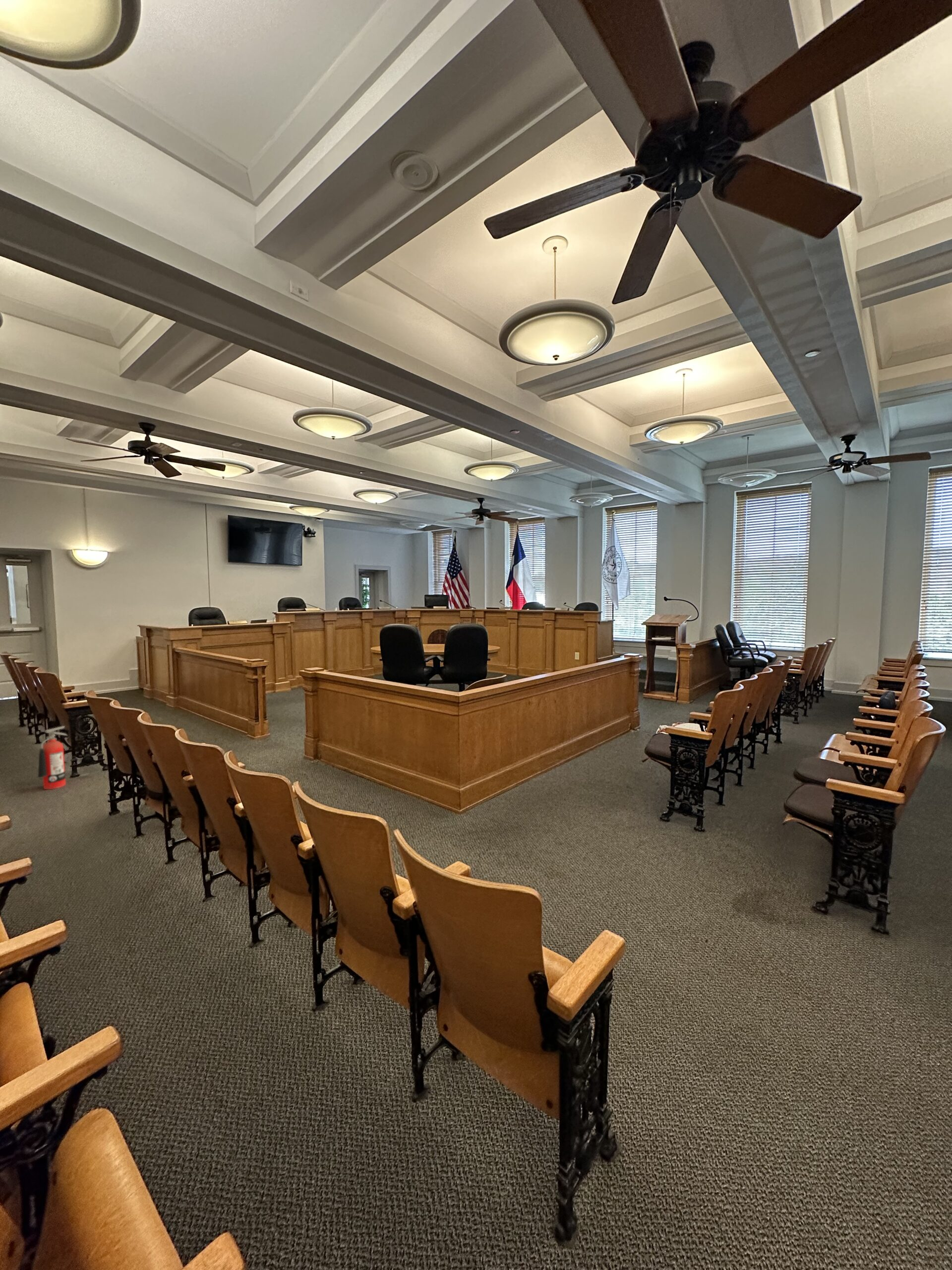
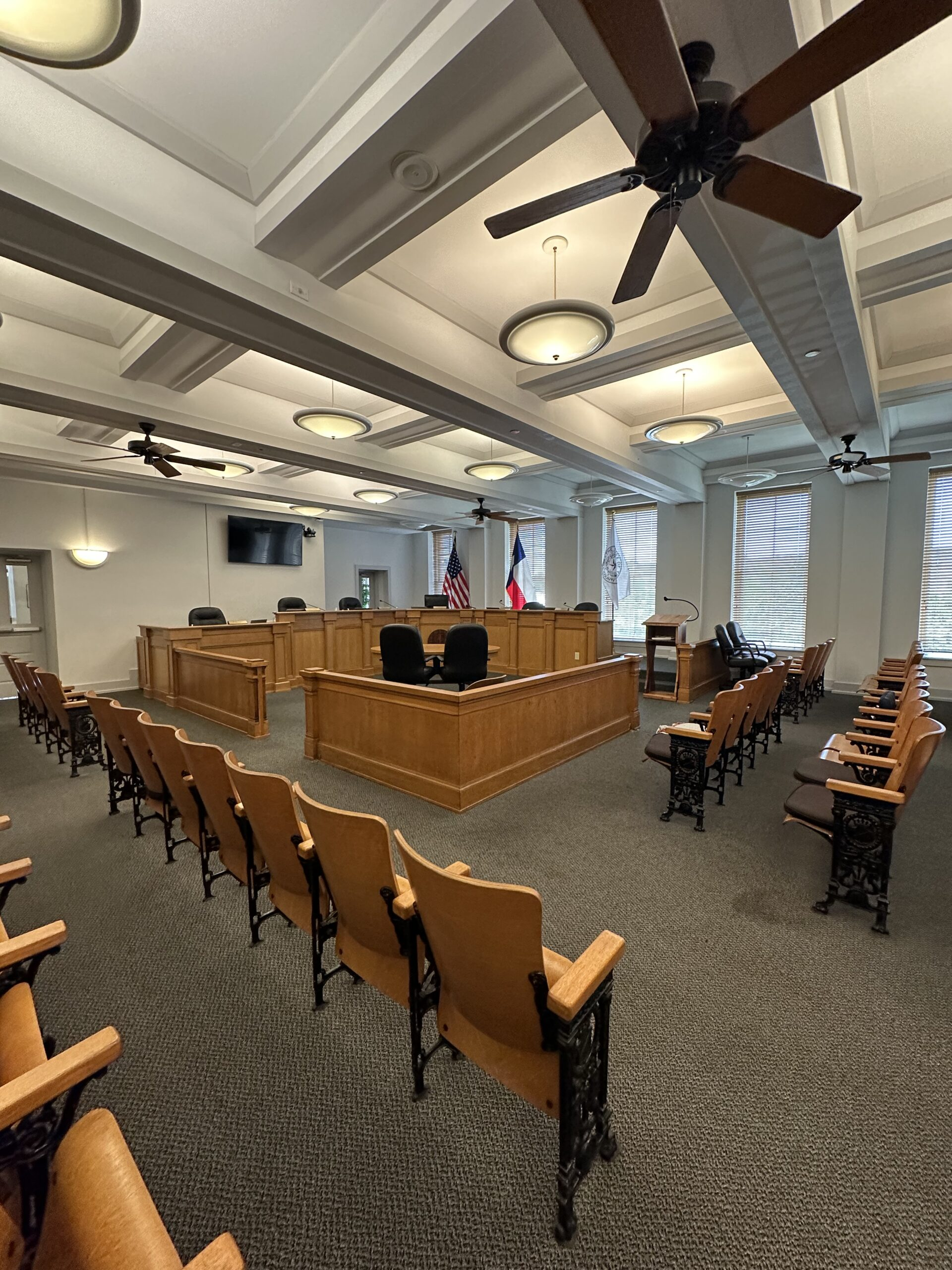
- fire extinguisher [38,725,68,790]
